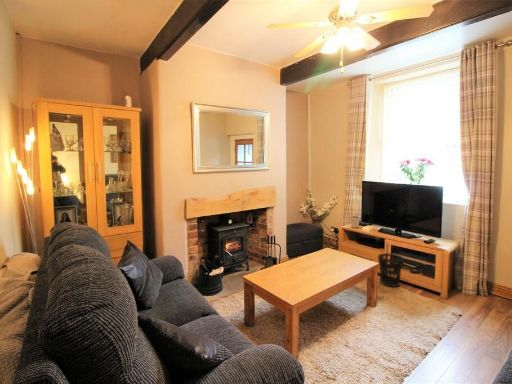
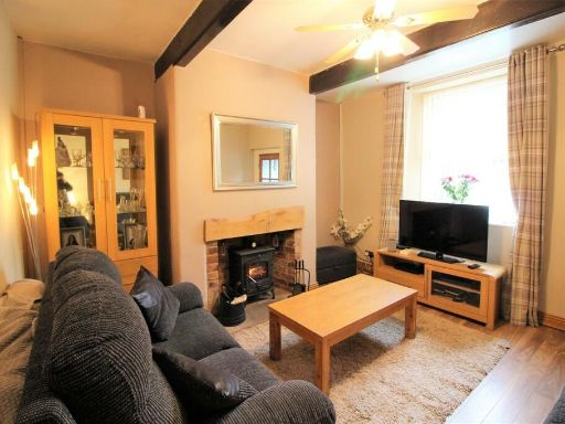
- wastebasket [377,252,404,288]
